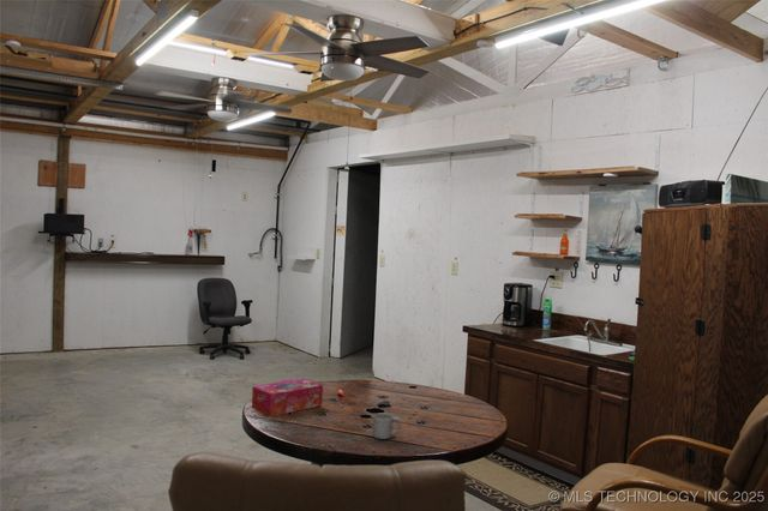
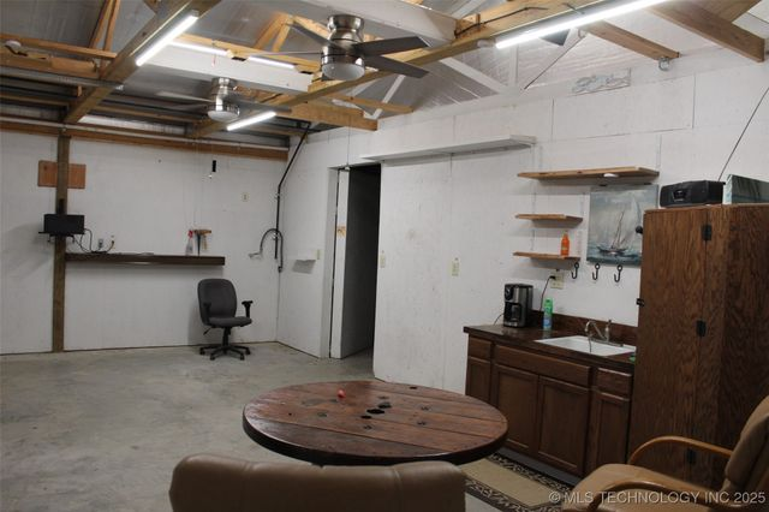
- mug [372,413,402,440]
- tissue box [251,377,324,417]
